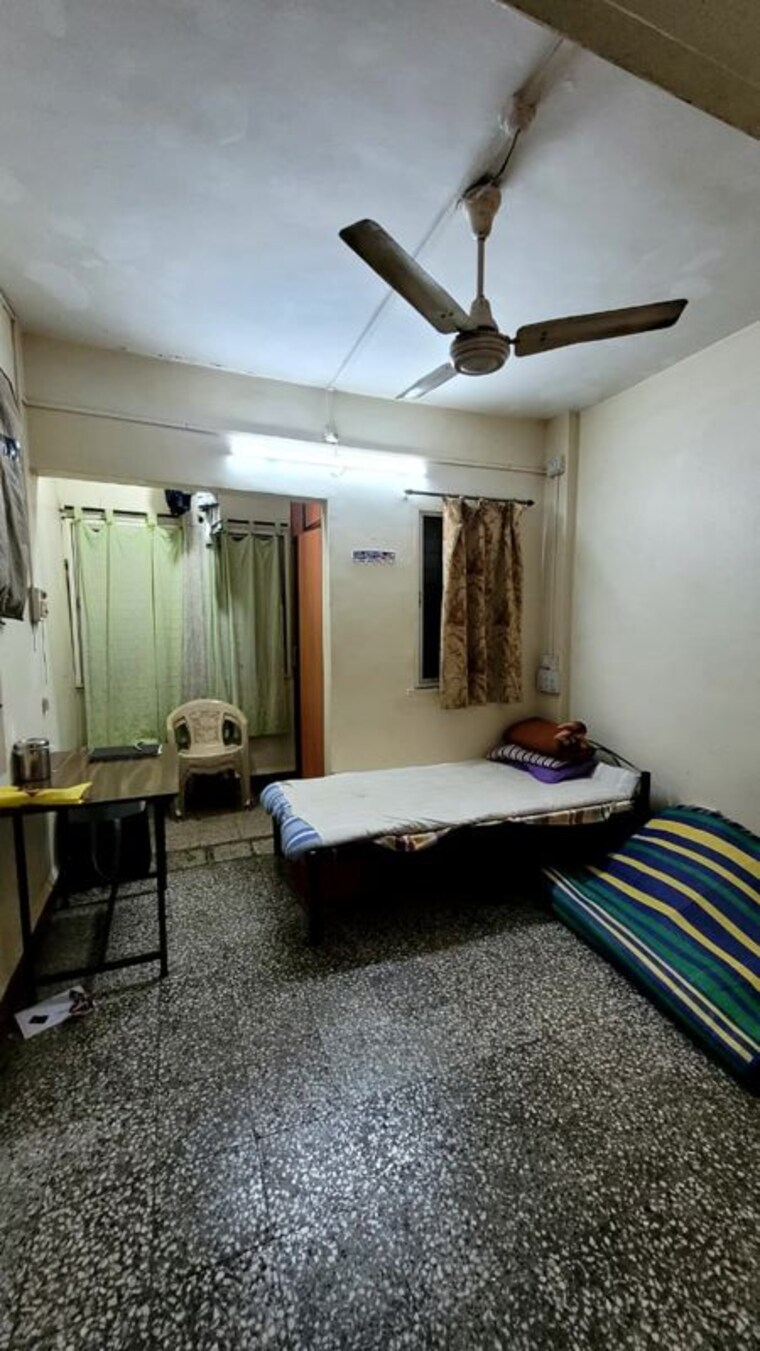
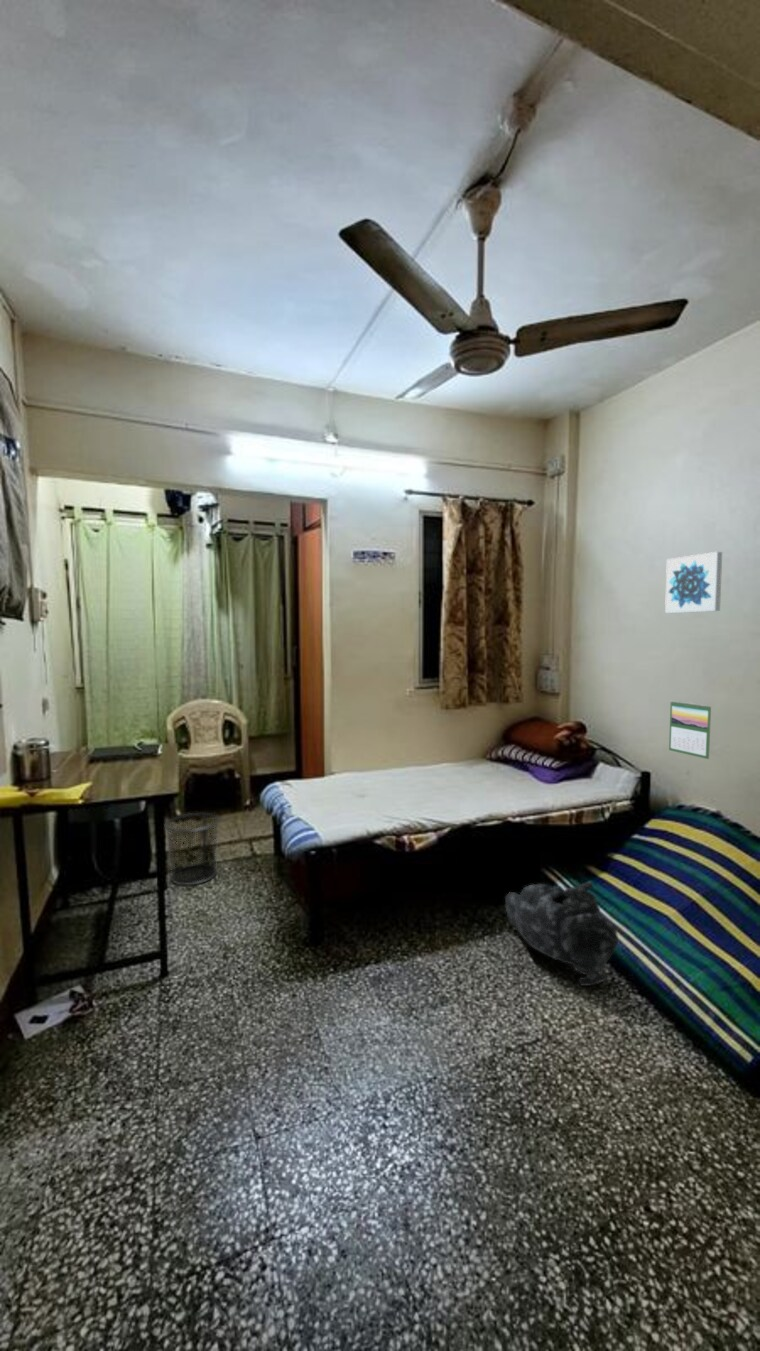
+ body armor [504,880,619,987]
+ wall art [664,551,723,614]
+ waste bin [164,812,221,886]
+ calendar [668,699,712,760]
